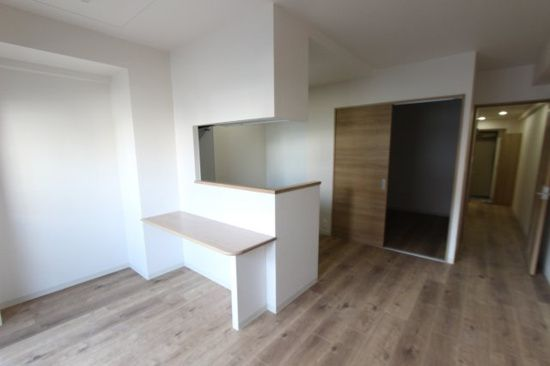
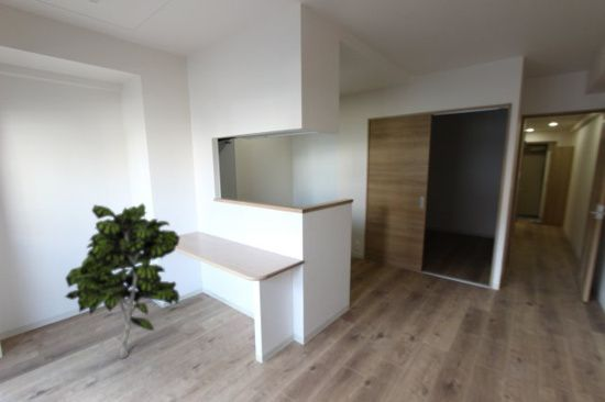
+ indoor plant [64,202,182,360]
